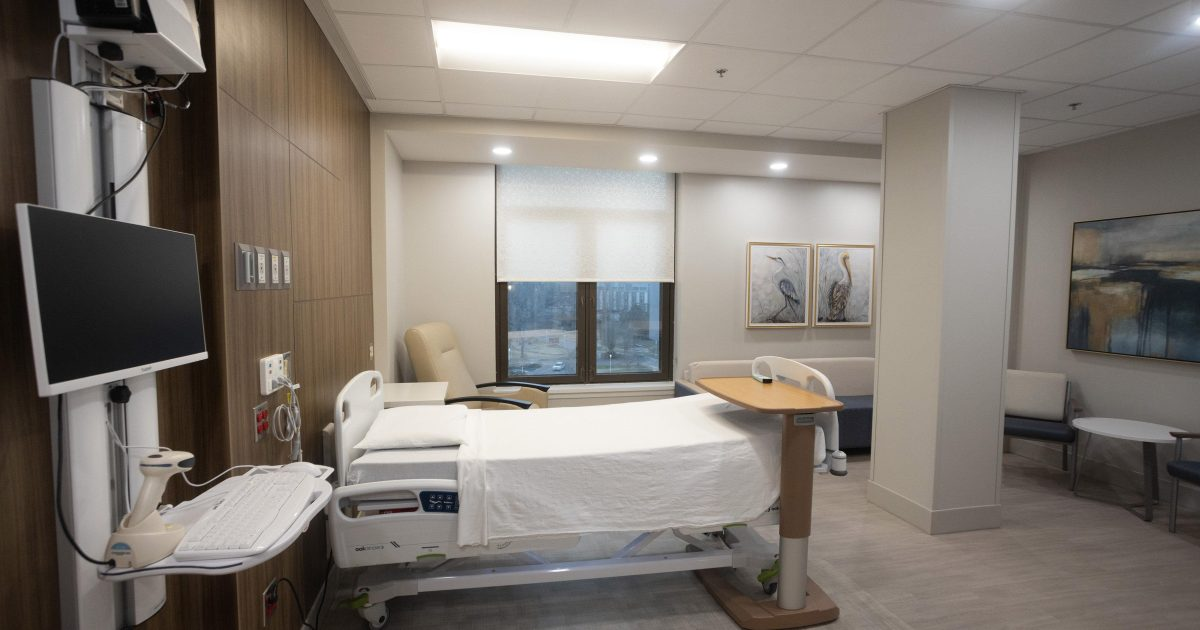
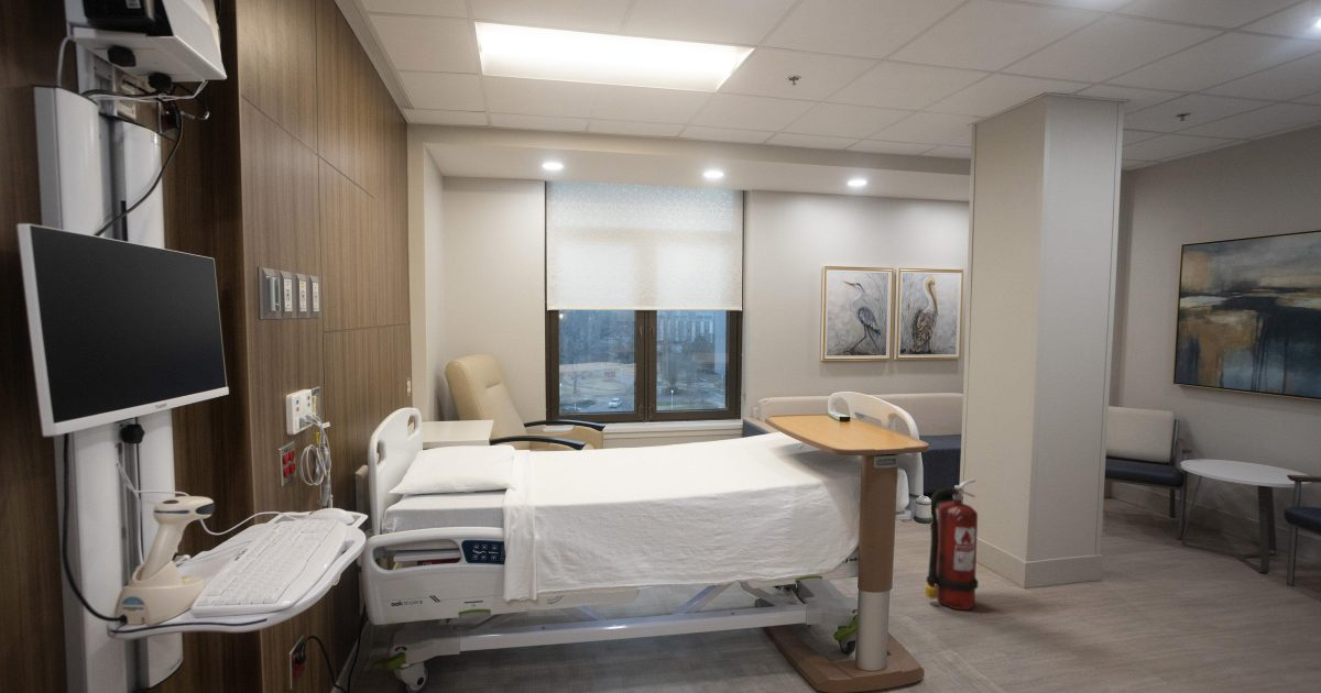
+ fire extinguisher [924,477,980,612]
